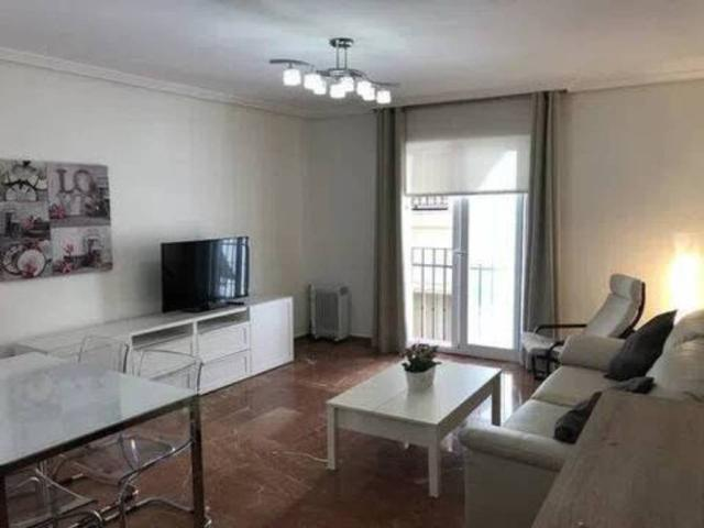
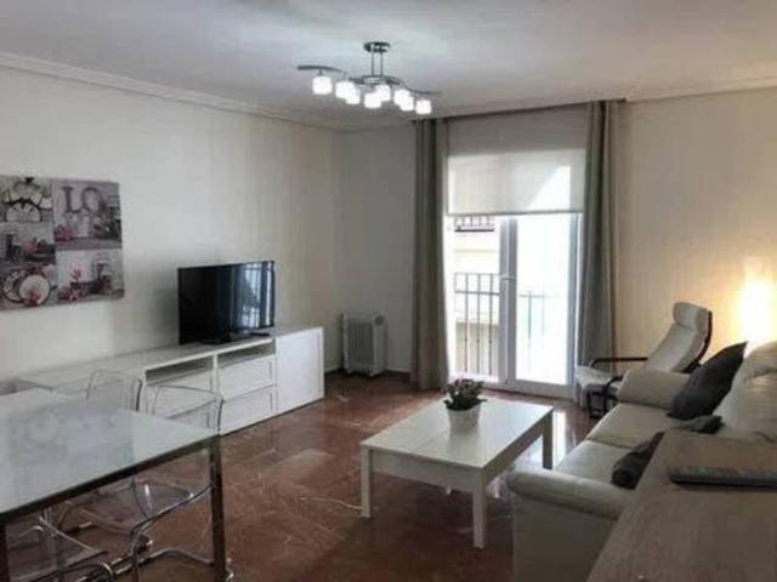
+ remote control [665,463,777,489]
